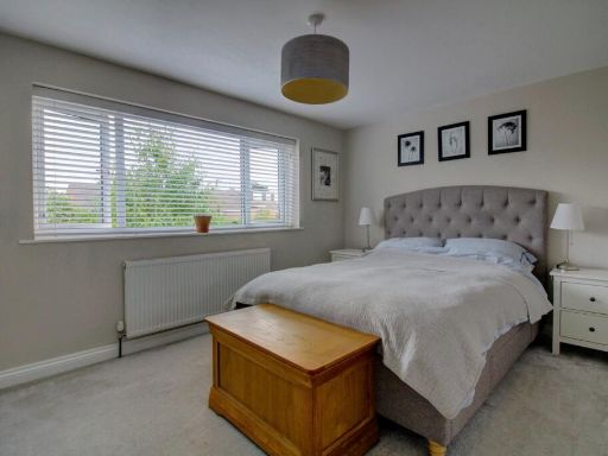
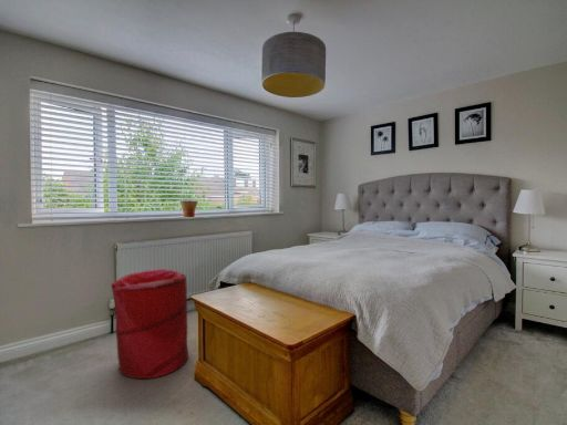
+ laundry hamper [111,268,189,380]
